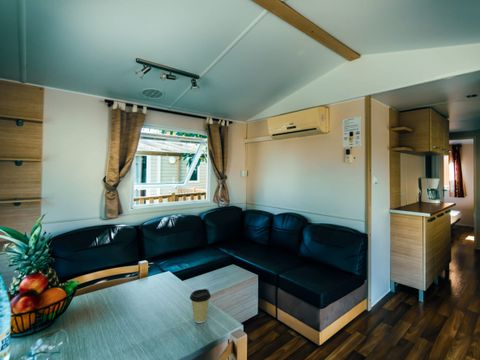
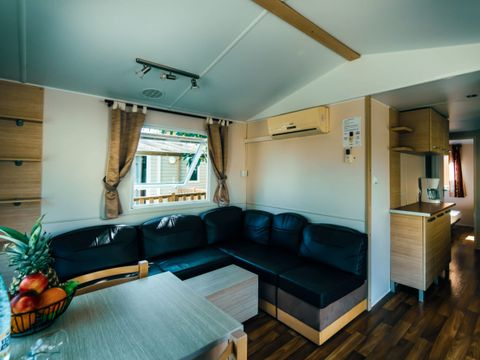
- coffee cup [189,288,212,324]
